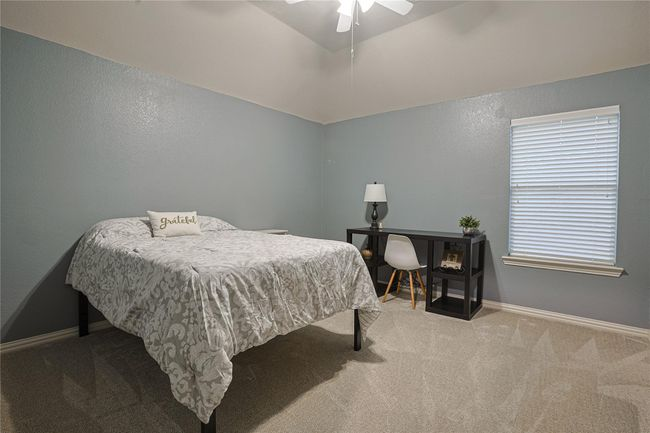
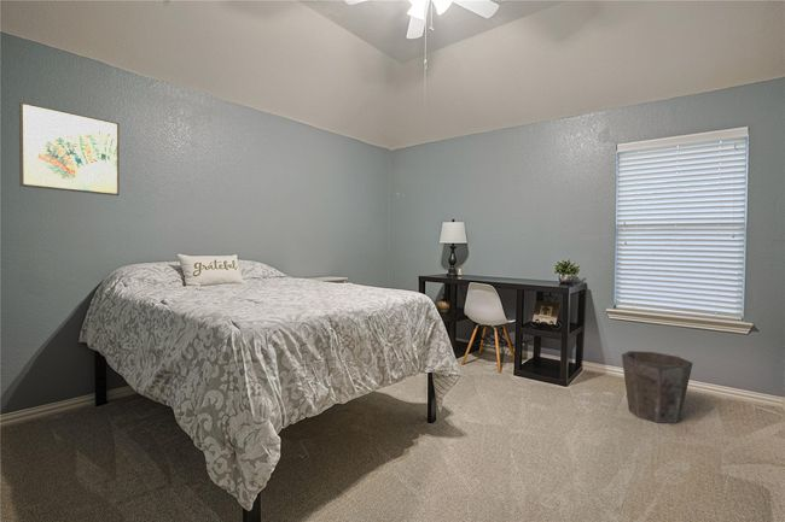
+ waste bin [621,350,693,424]
+ wall art [18,100,121,197]
